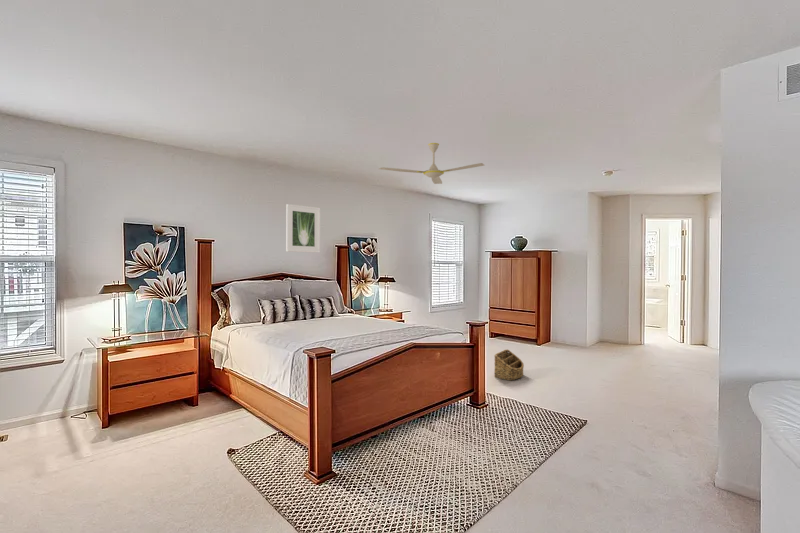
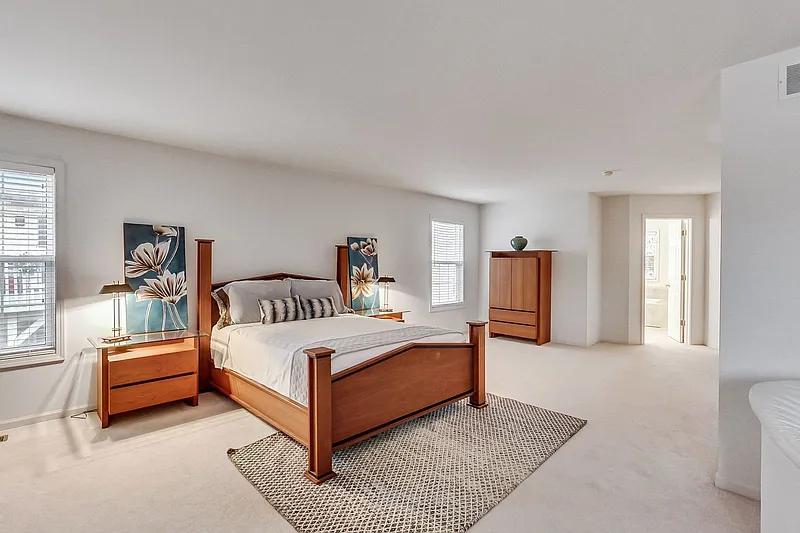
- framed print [285,203,321,254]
- basket [493,348,525,381]
- ceiling fan [378,142,485,185]
